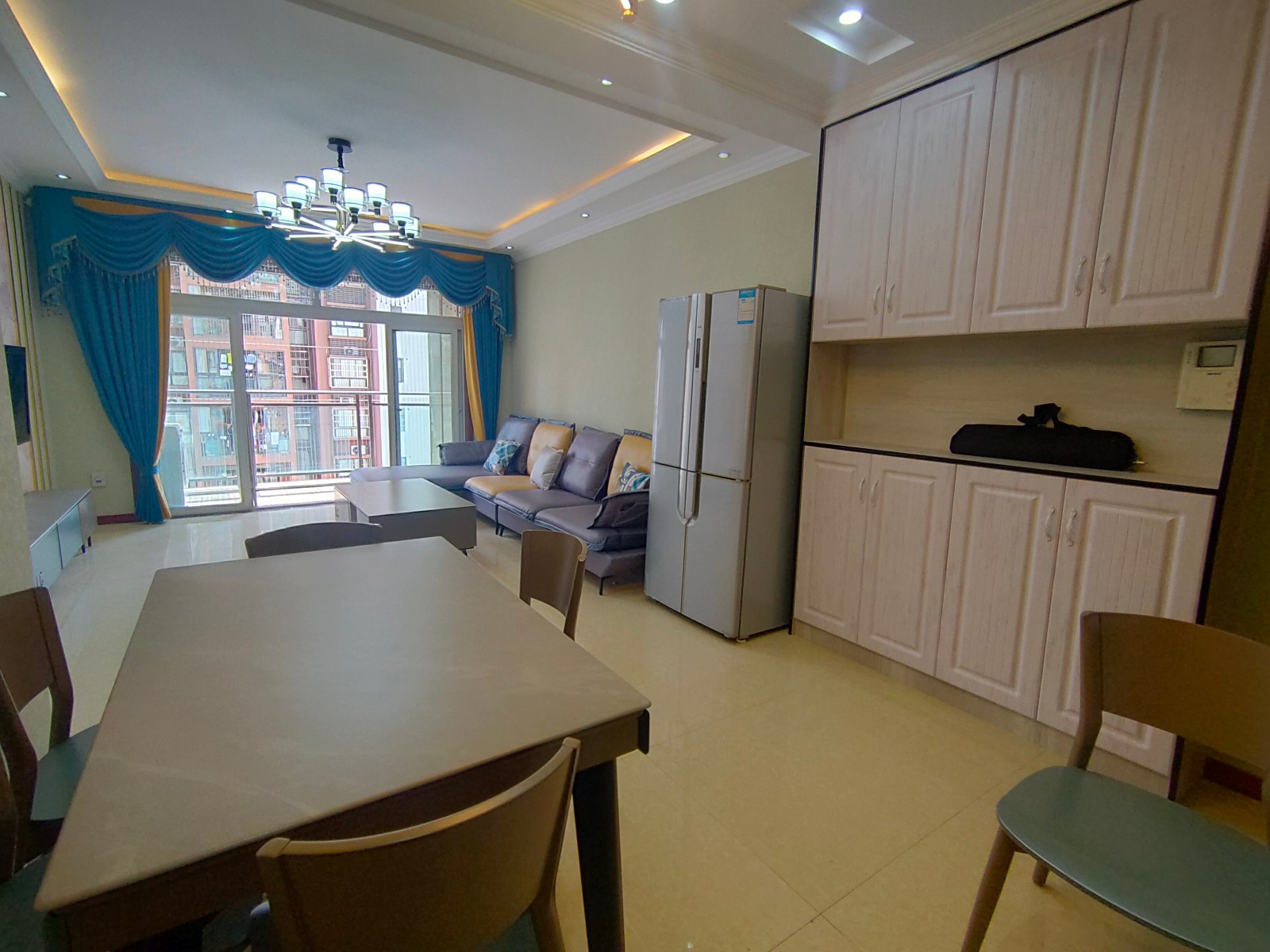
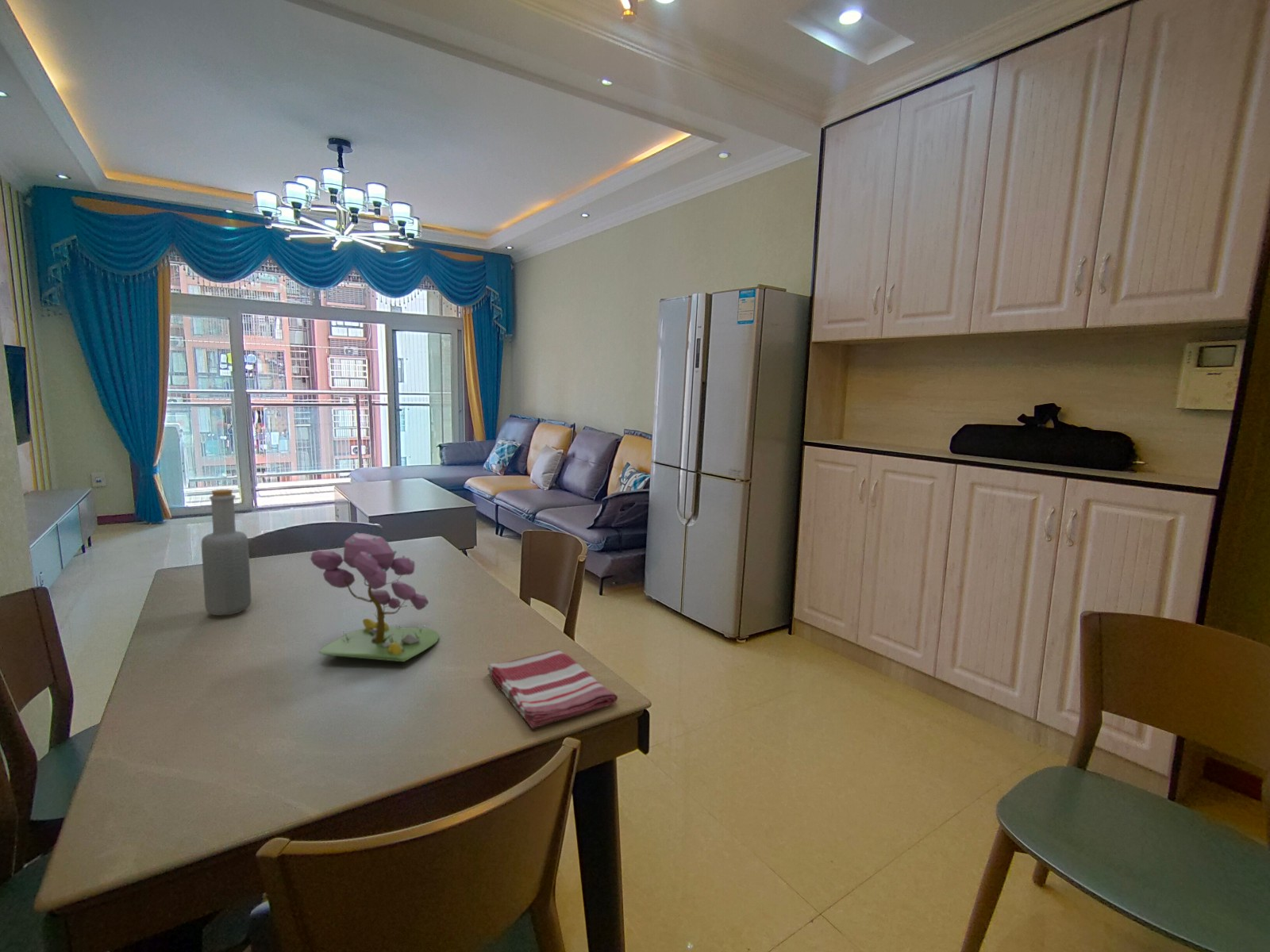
+ bottle [201,489,252,616]
+ dish towel [487,649,618,729]
+ plant [310,532,440,662]
